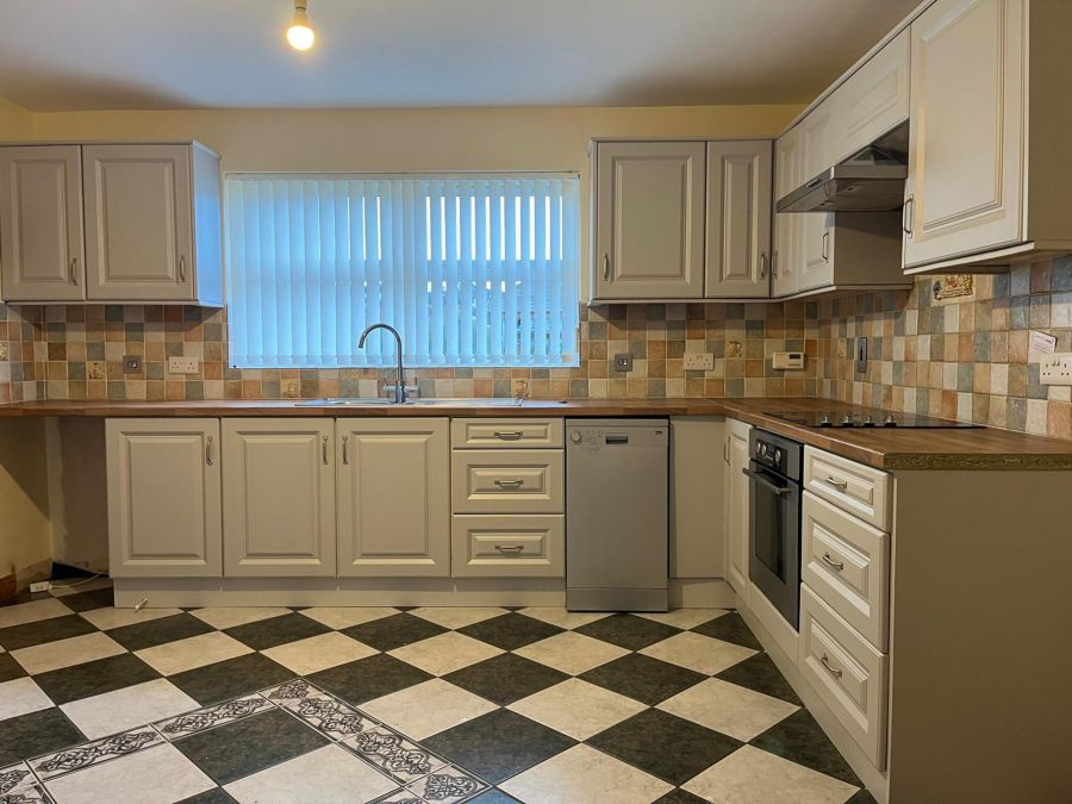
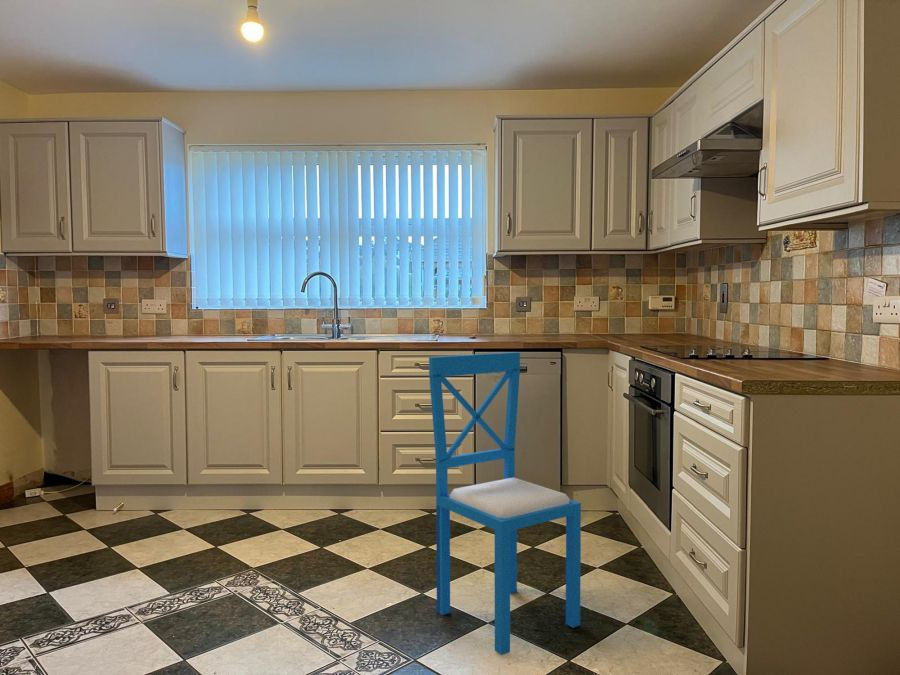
+ dining chair [428,351,582,656]
